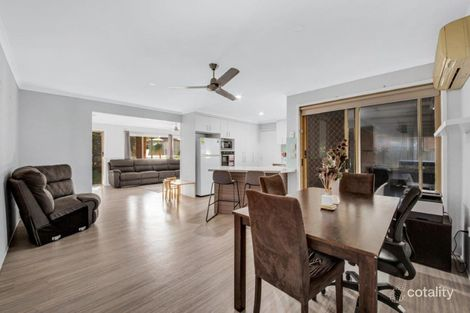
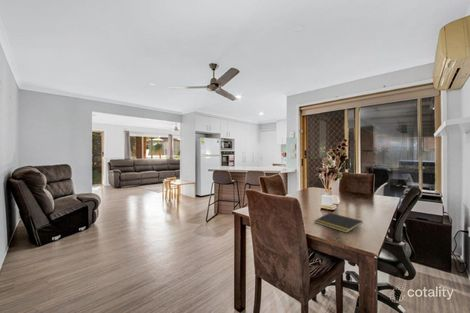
+ notepad [314,212,364,234]
